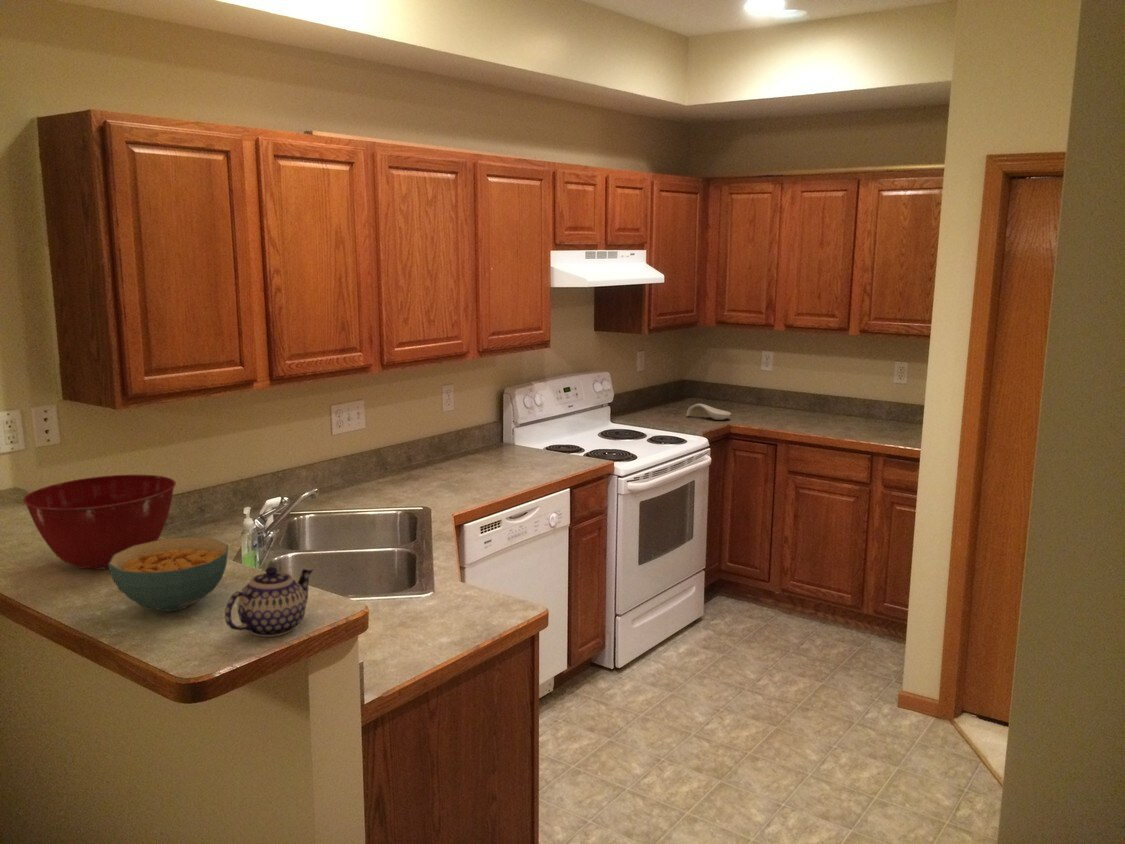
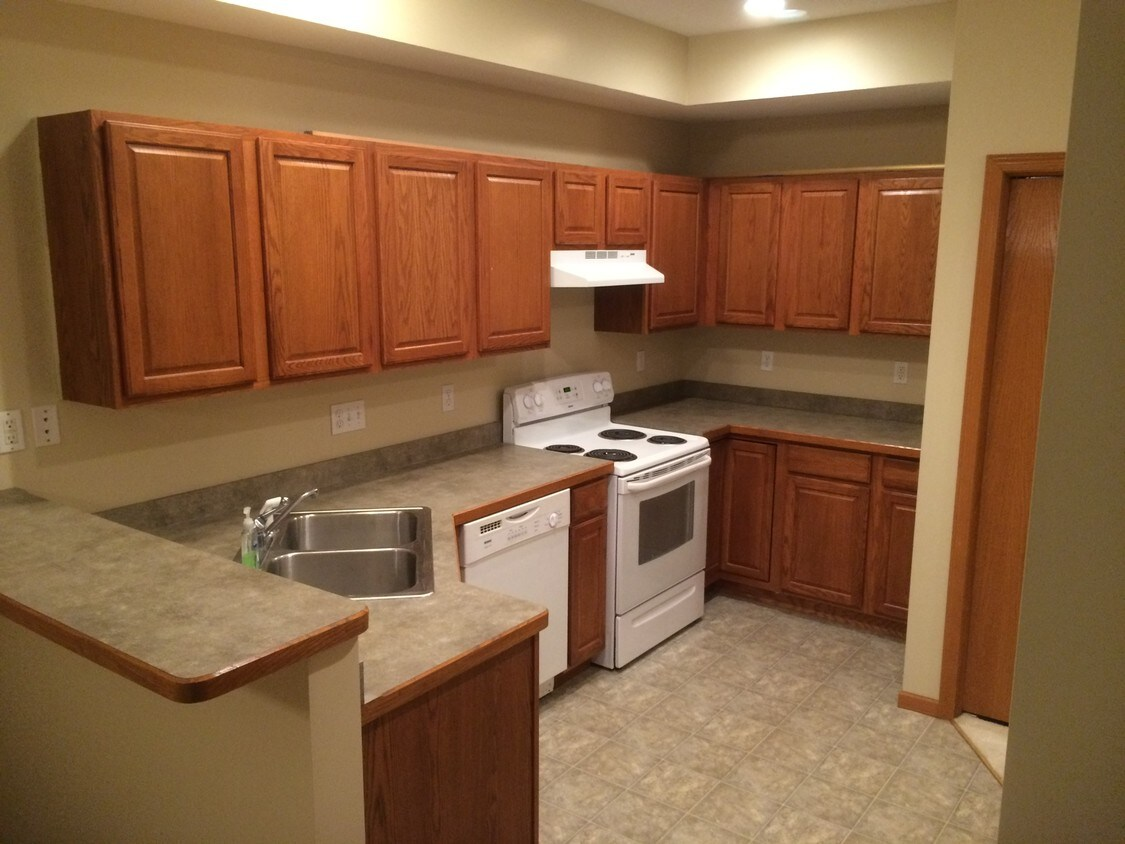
- cereal bowl [108,536,229,612]
- teapot [224,566,314,638]
- mixing bowl [22,474,177,570]
- spoon rest [685,403,732,421]
